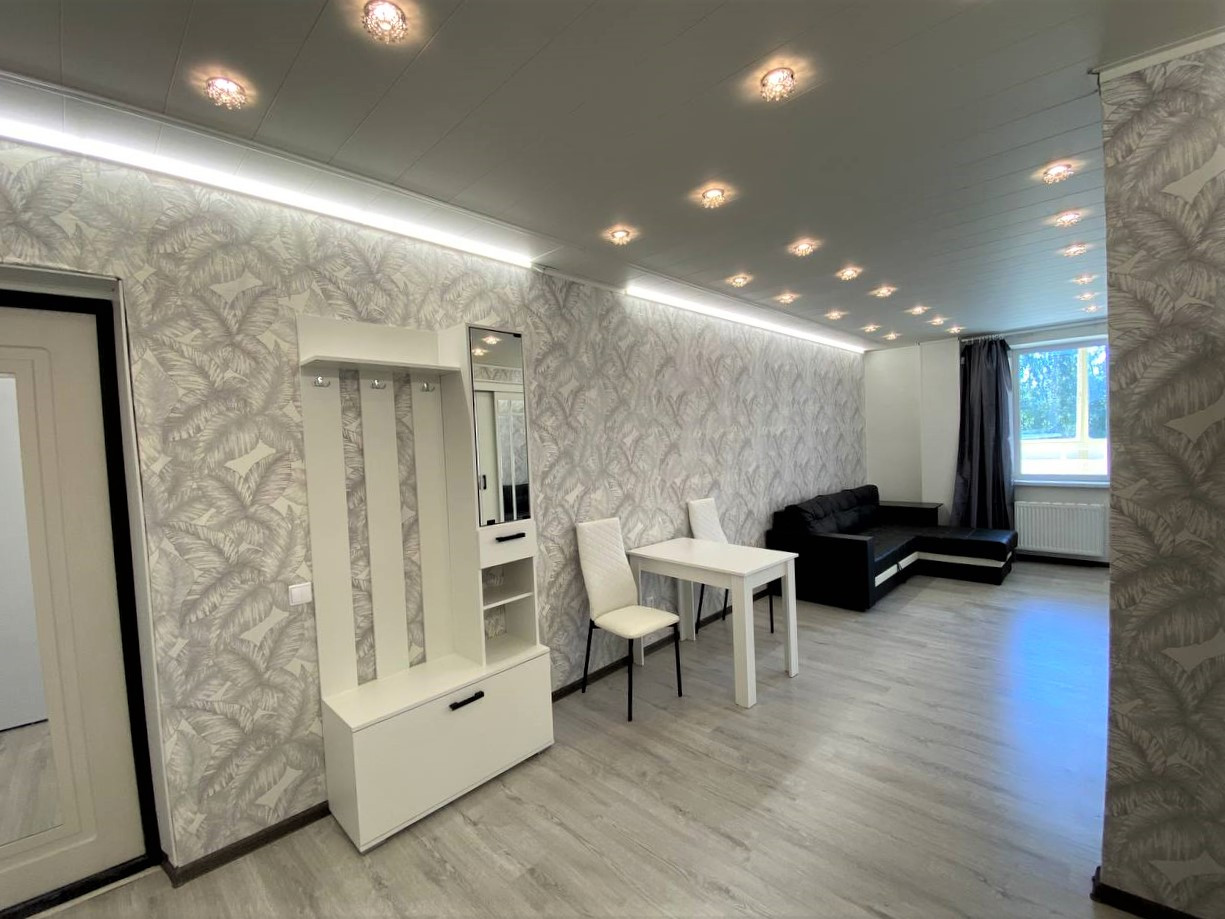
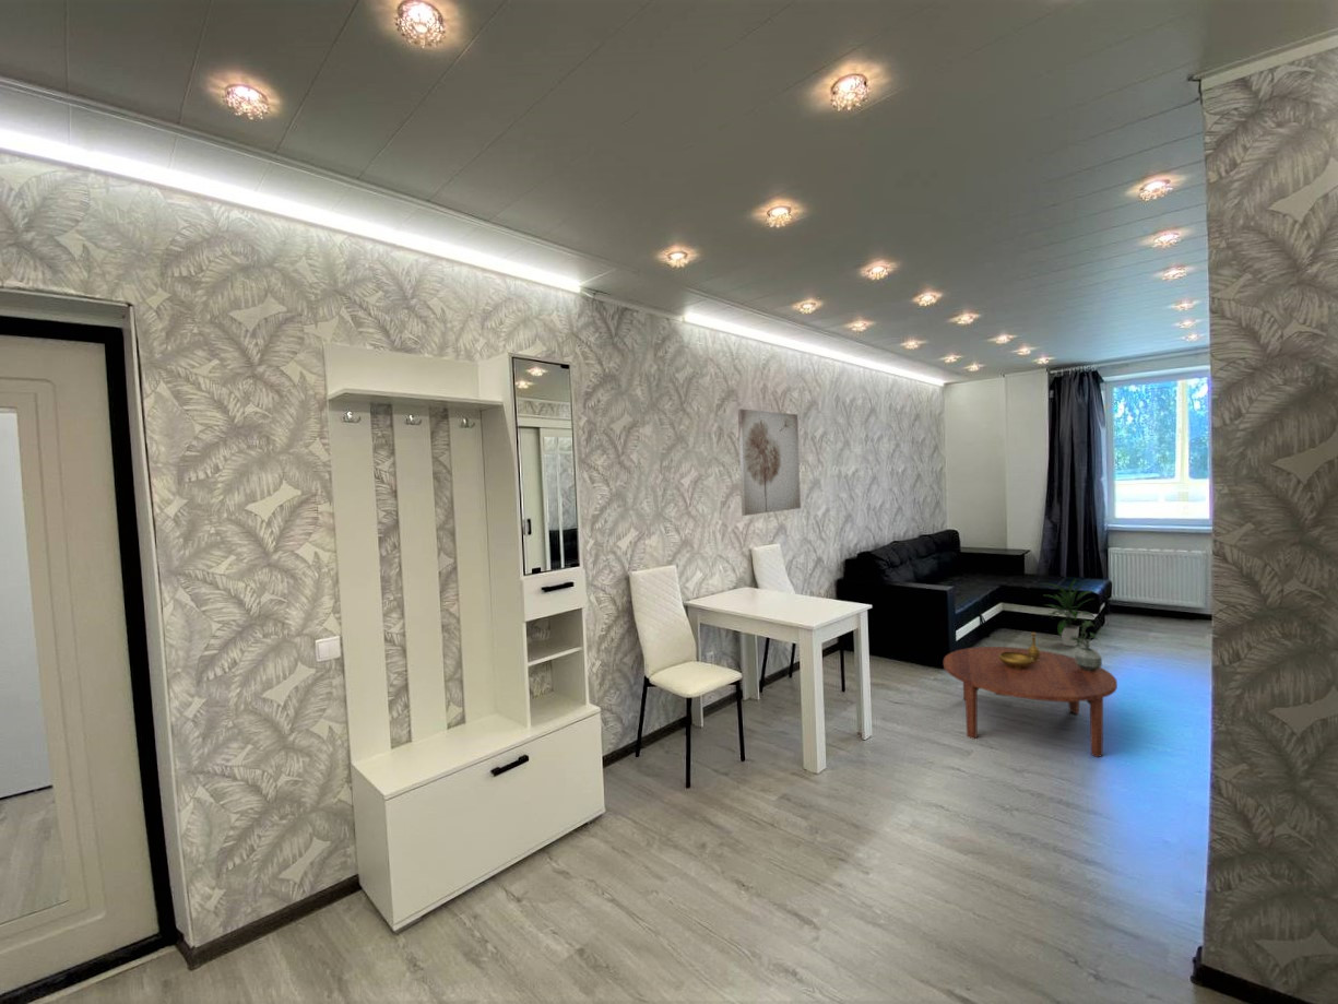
+ wall art [737,407,802,517]
+ indoor plant [1041,578,1099,648]
+ coffee table [943,646,1118,758]
+ potted plant [1069,619,1103,671]
+ decorative bowl [998,631,1041,669]
